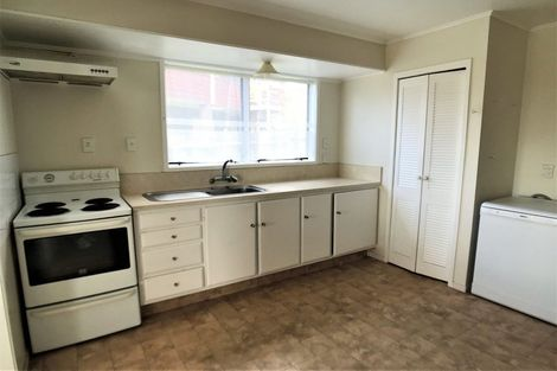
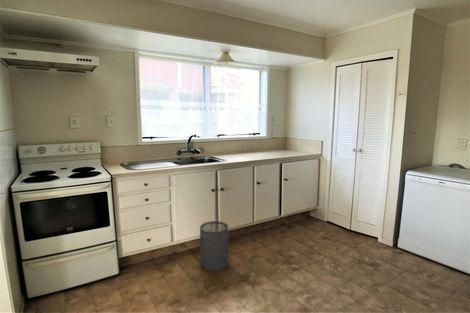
+ trash can [199,220,229,272]
